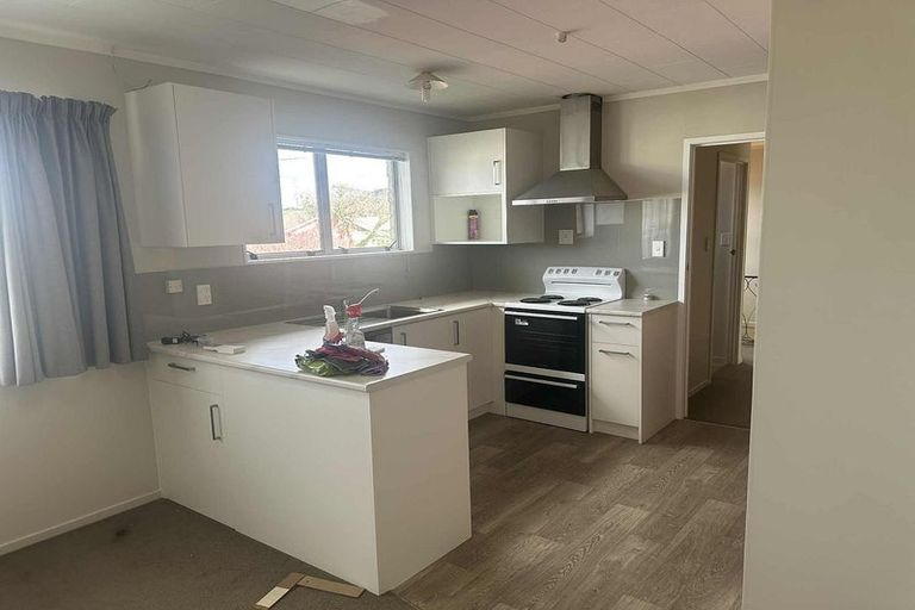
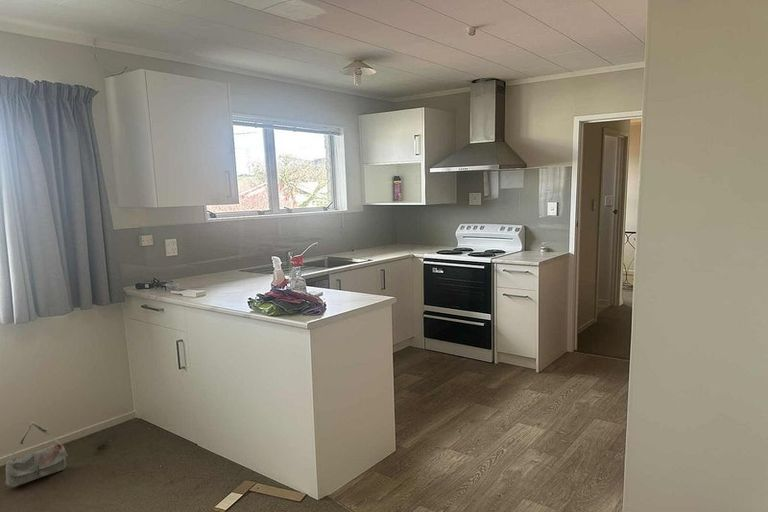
+ bag [5,421,69,488]
